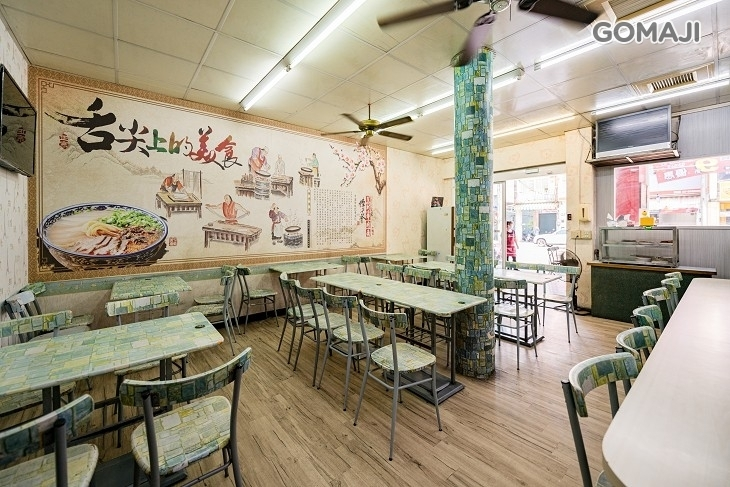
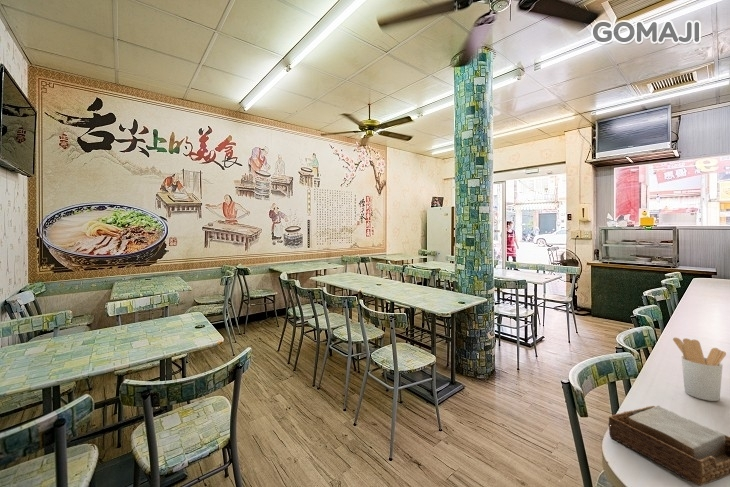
+ napkin holder [607,404,730,487]
+ utensil holder [672,337,727,402]
